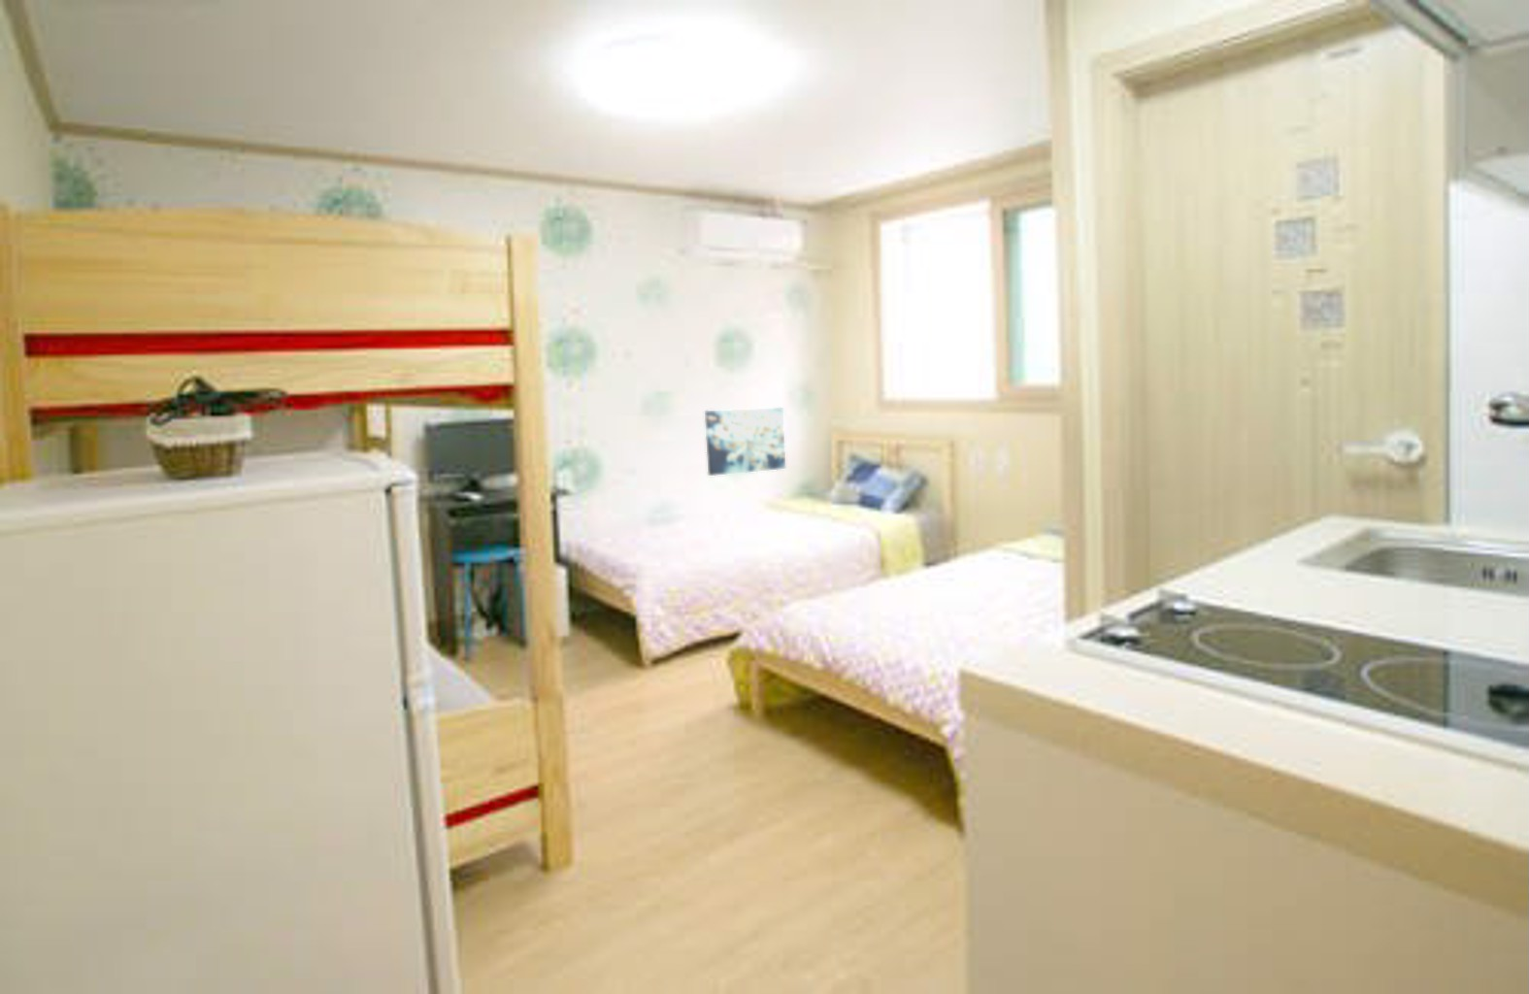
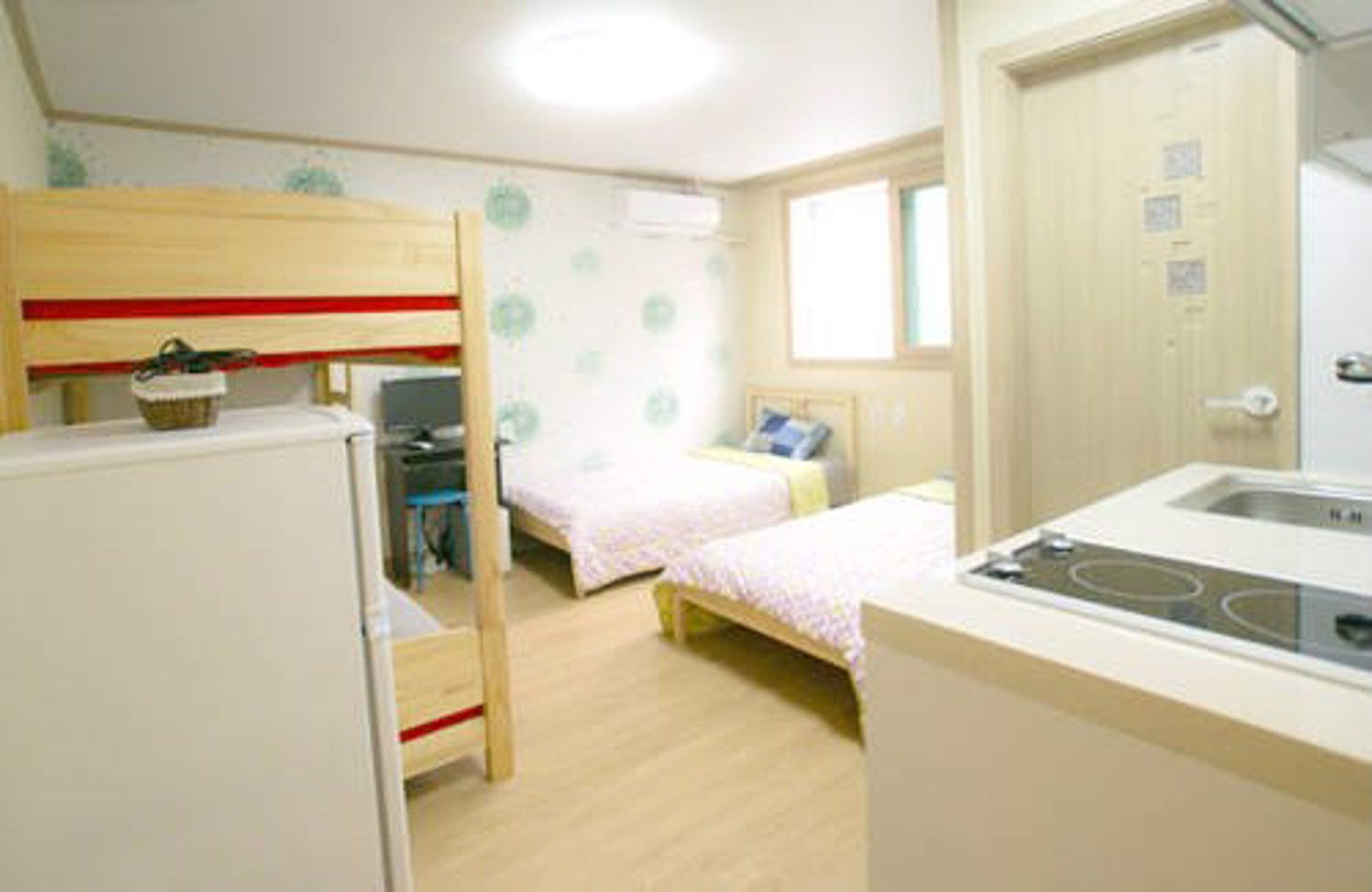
- wall art [704,408,787,477]
